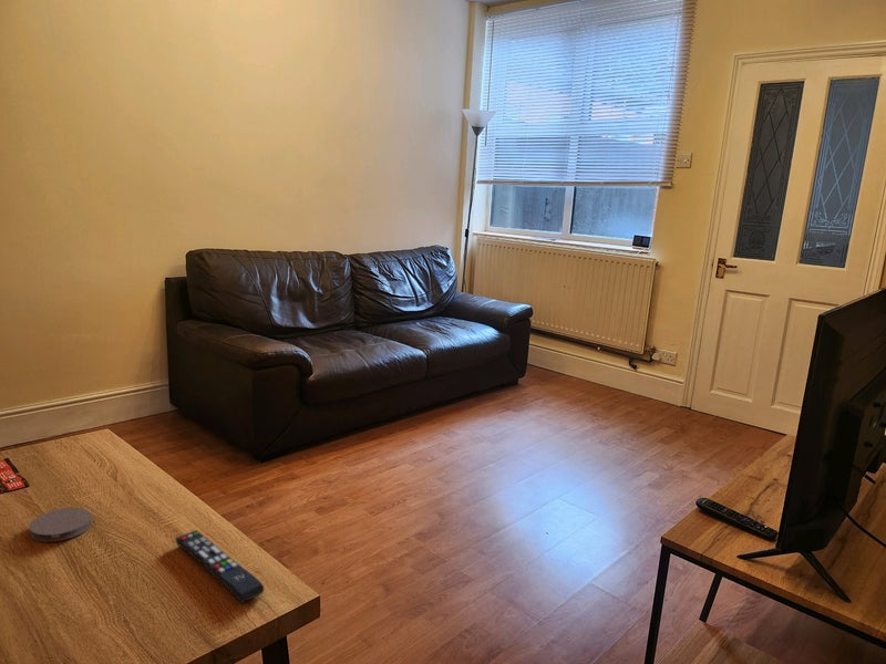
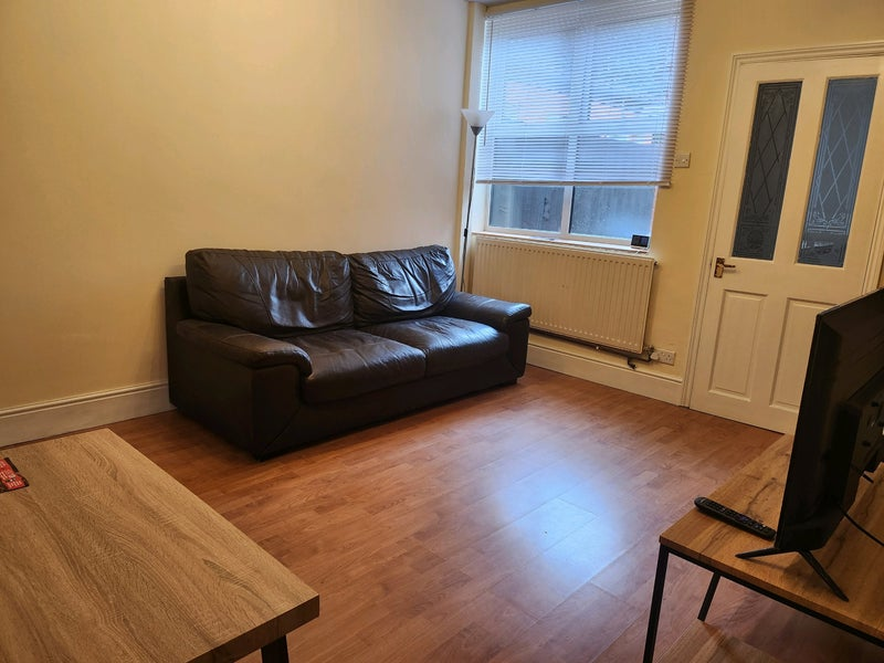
- remote control [175,529,266,604]
- coaster [28,507,93,542]
